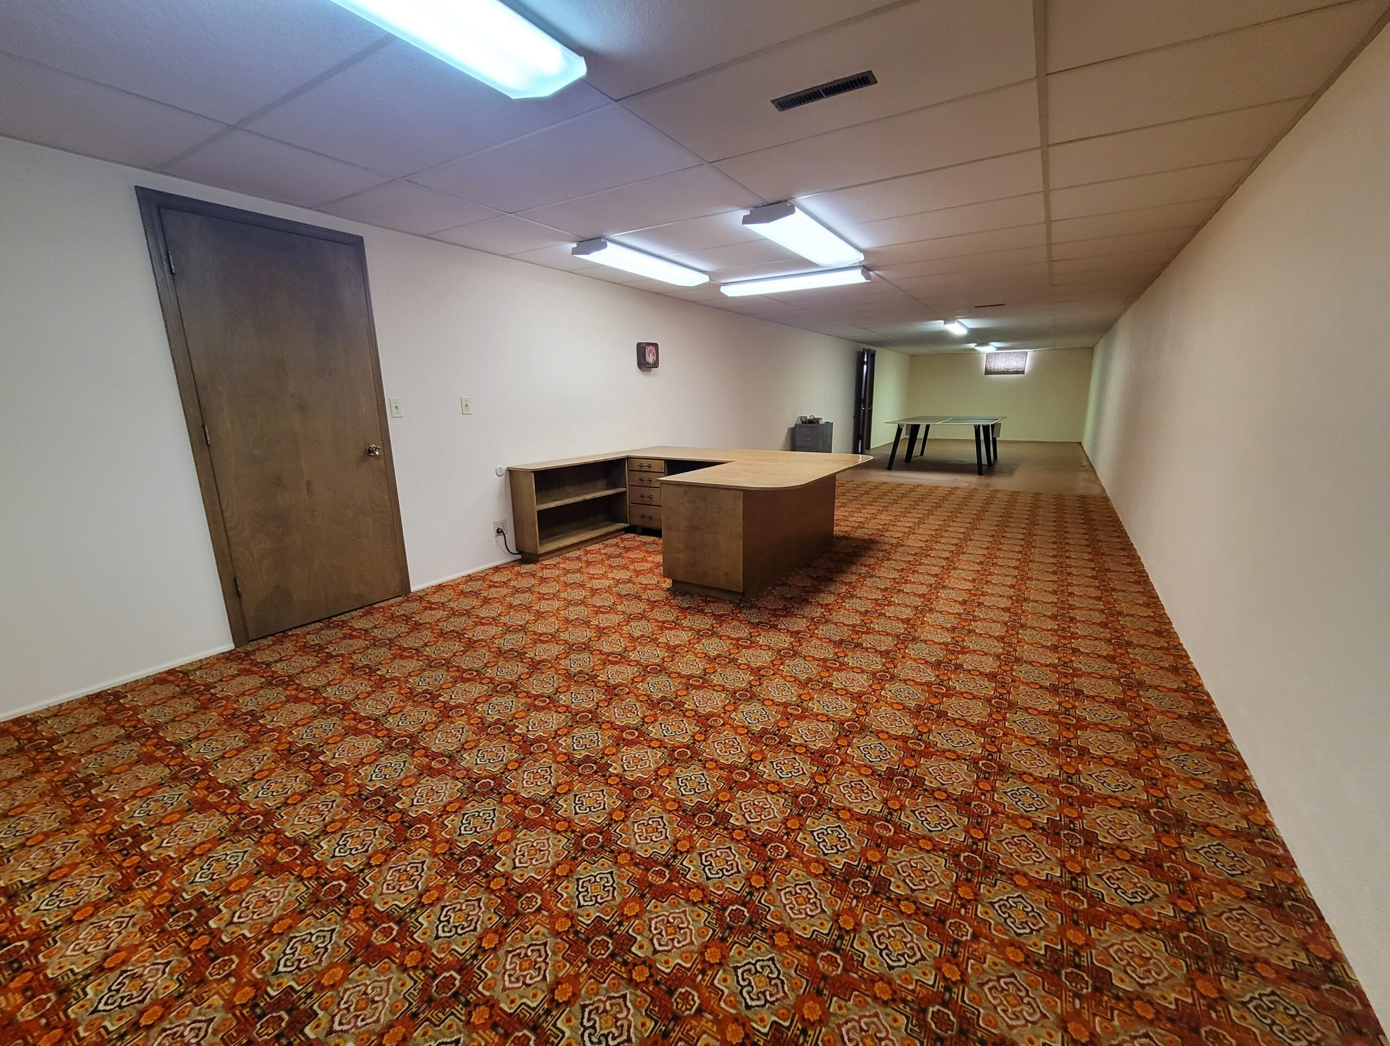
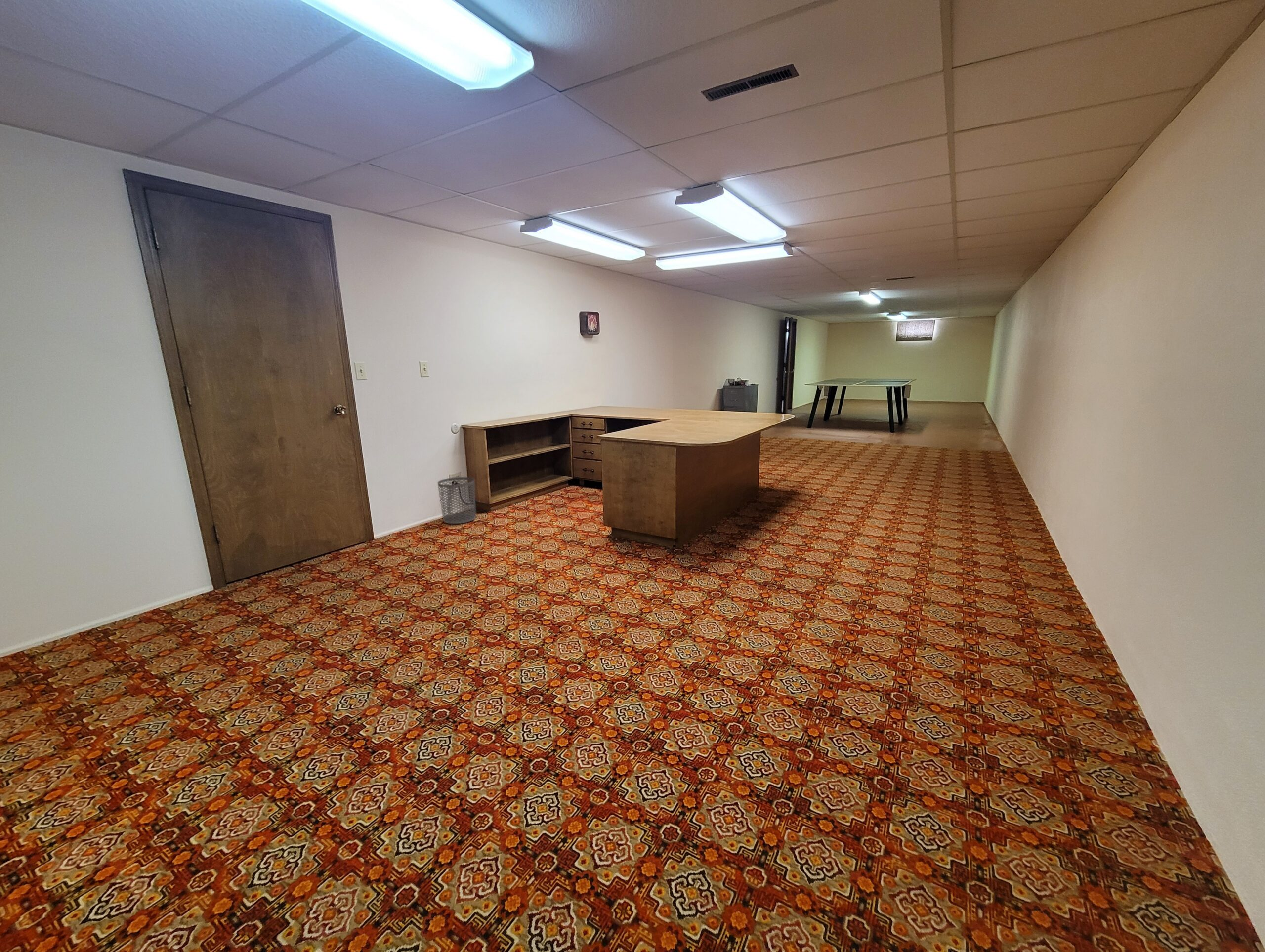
+ waste bin [437,477,476,524]
